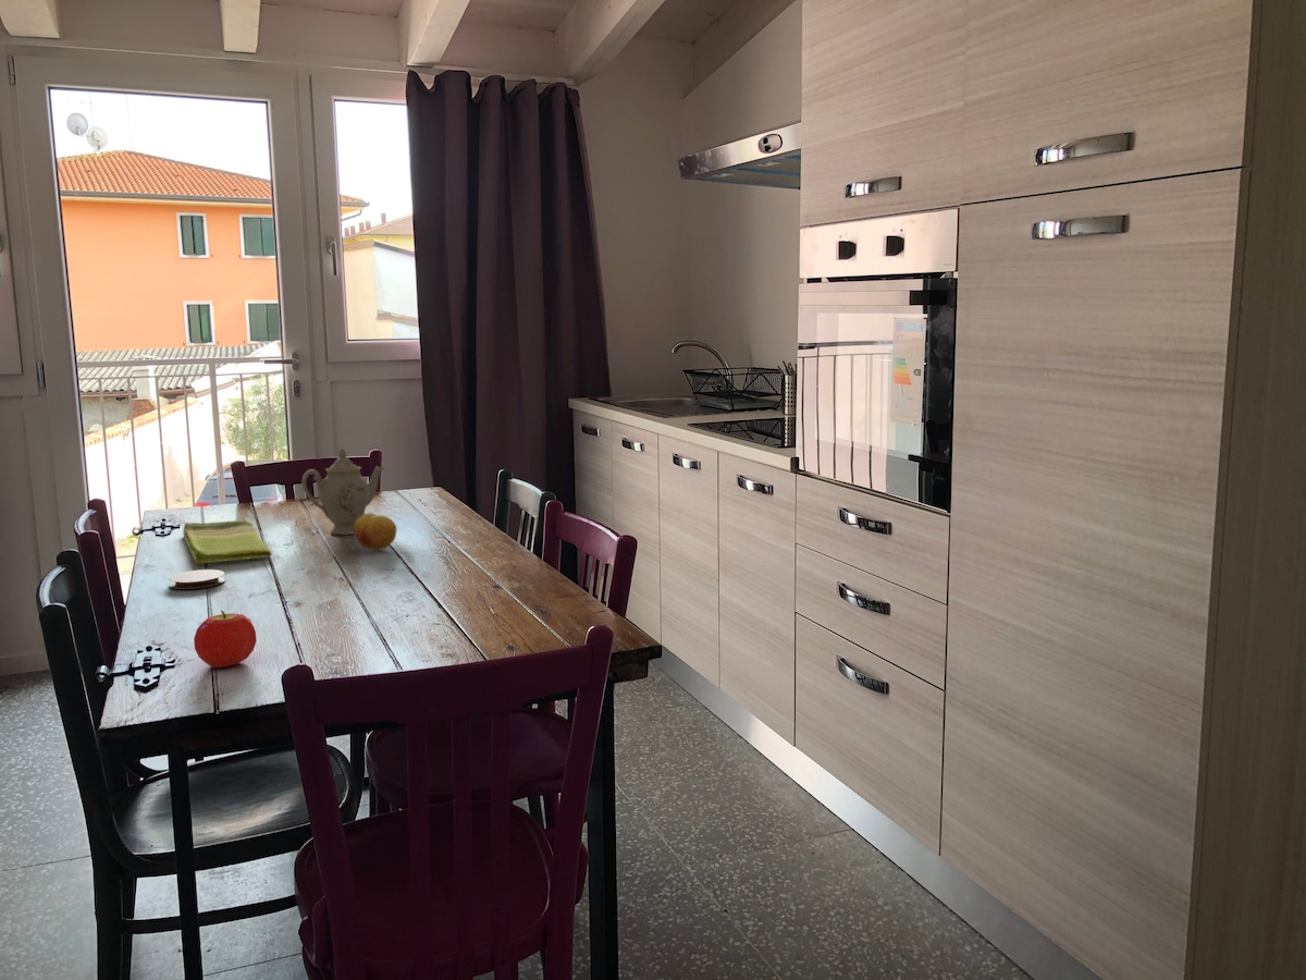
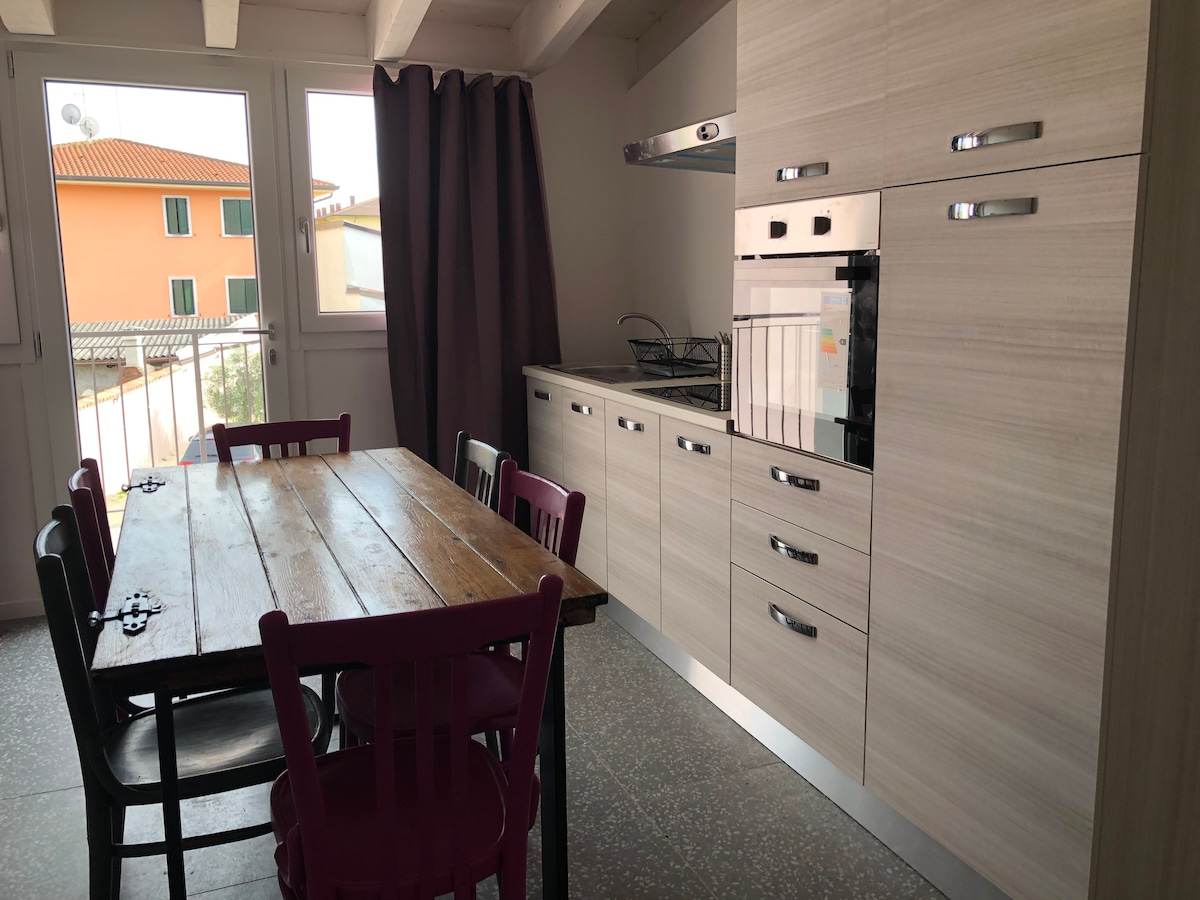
- fruit [353,512,398,551]
- chinaware [300,448,385,536]
- dish towel [182,519,273,564]
- fruit [193,610,258,669]
- coaster [168,568,226,590]
